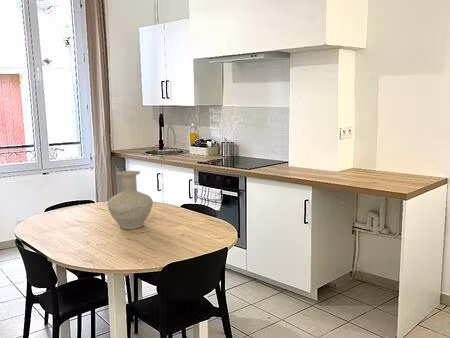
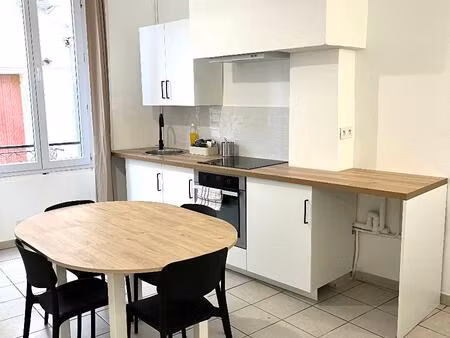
- vase [106,170,154,230]
